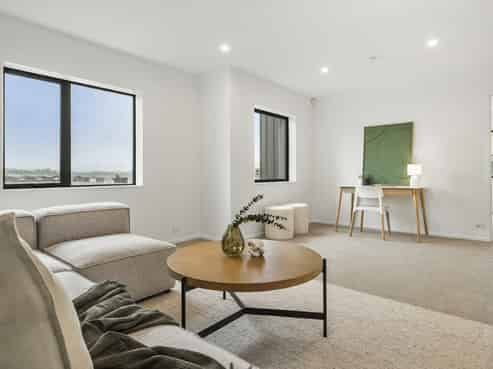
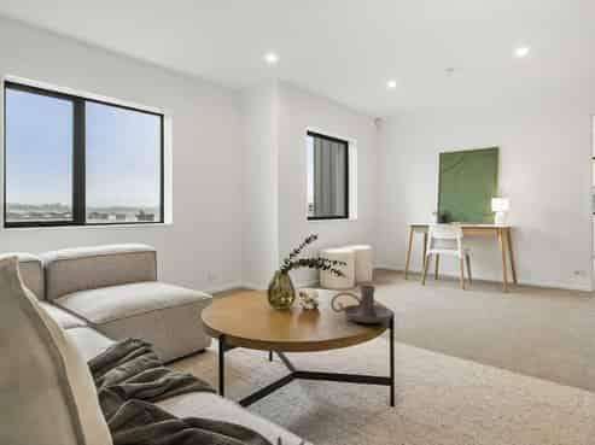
+ candle holder [329,285,395,324]
